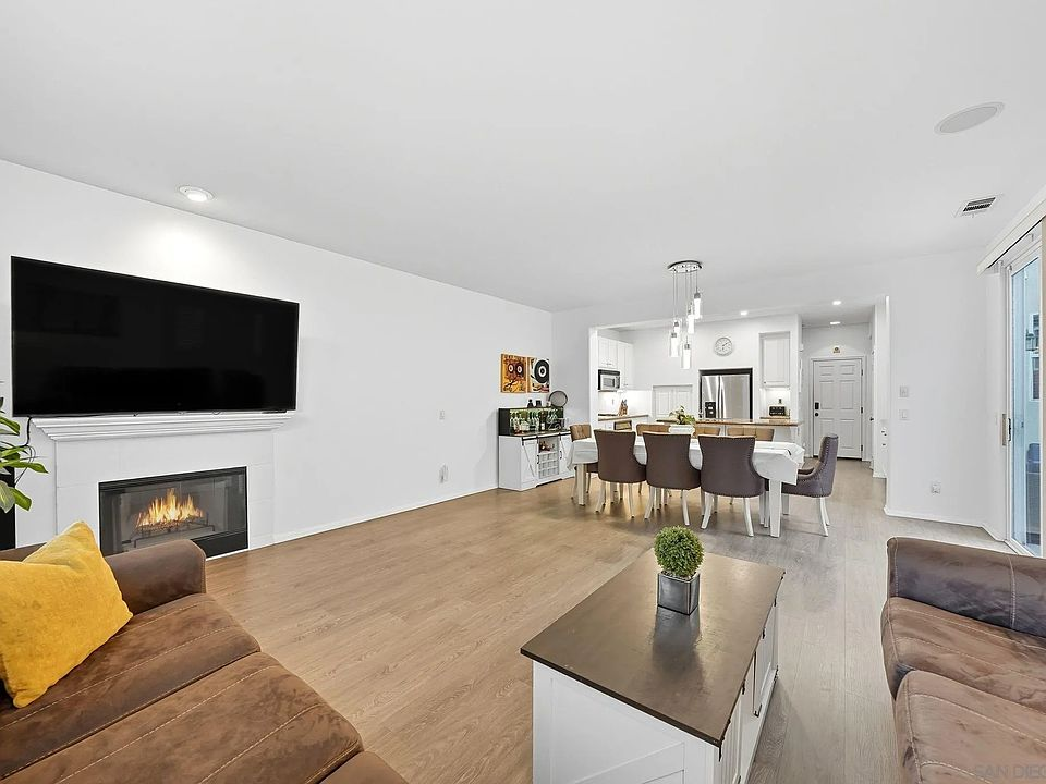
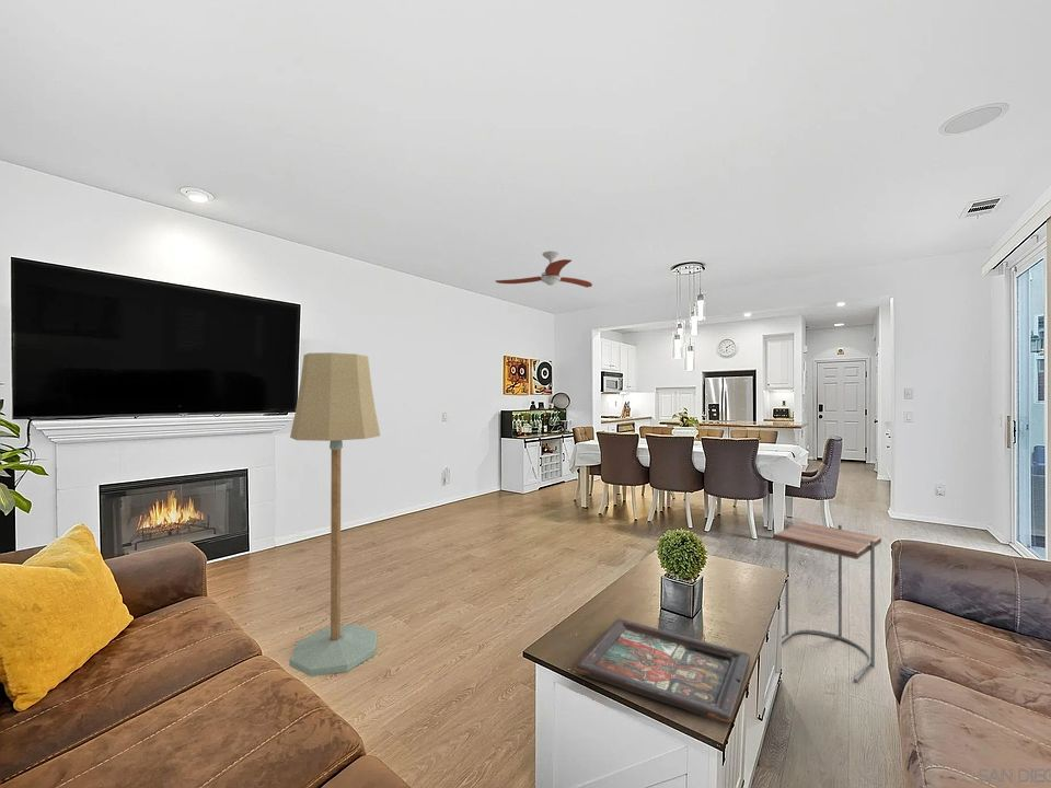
+ ceiling fan [494,250,593,289]
+ decorative tray [574,617,751,725]
+ floor lamp [288,351,381,677]
+ side table [772,521,882,683]
